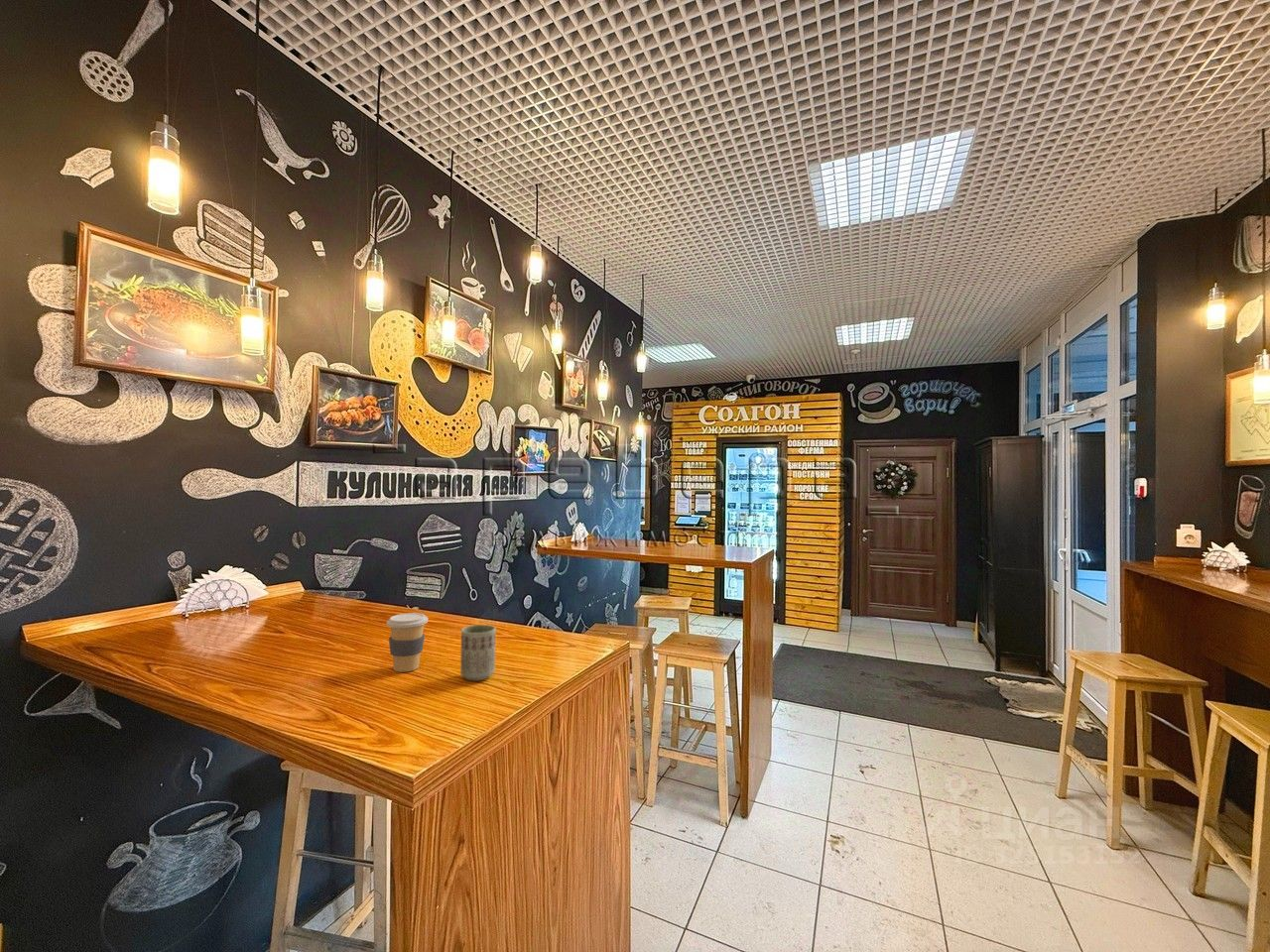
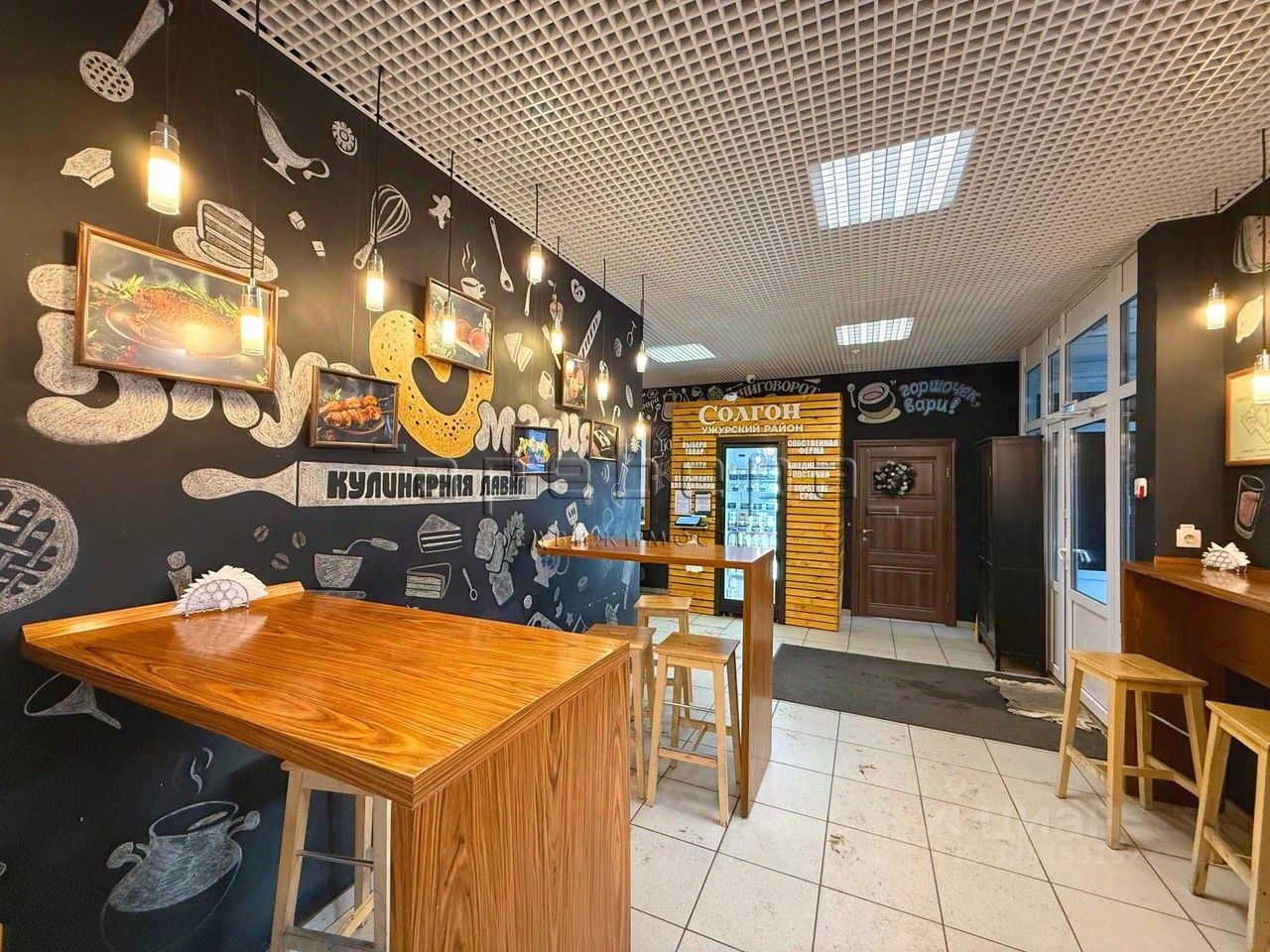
- cup [459,624,497,681]
- coffee cup [386,612,429,673]
